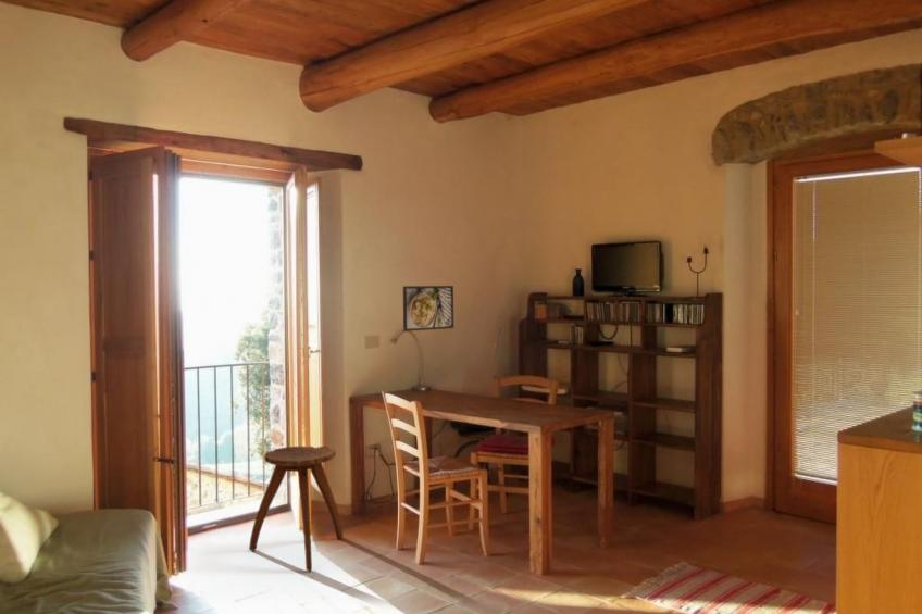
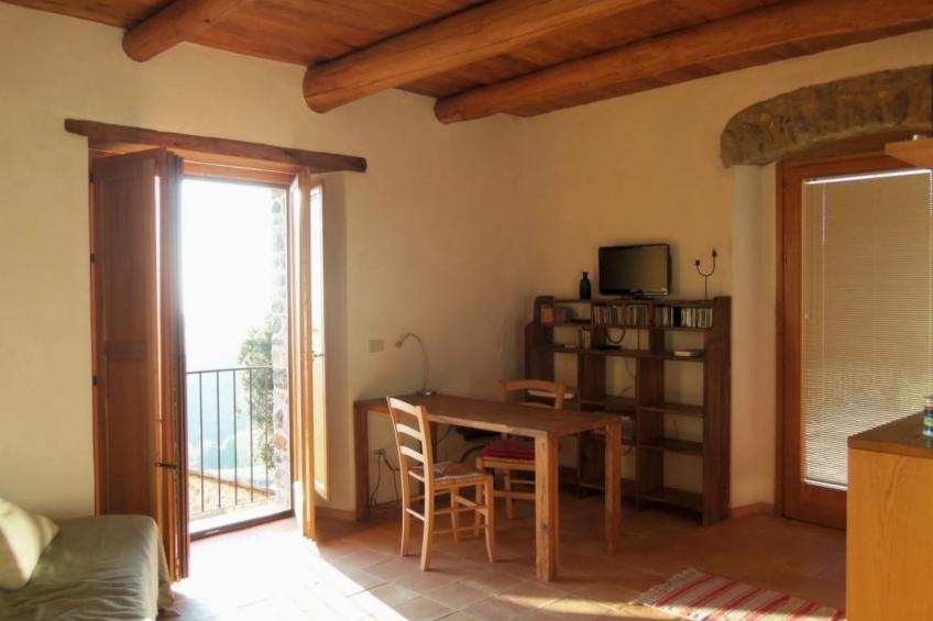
- stool [248,446,345,573]
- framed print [402,285,454,333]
